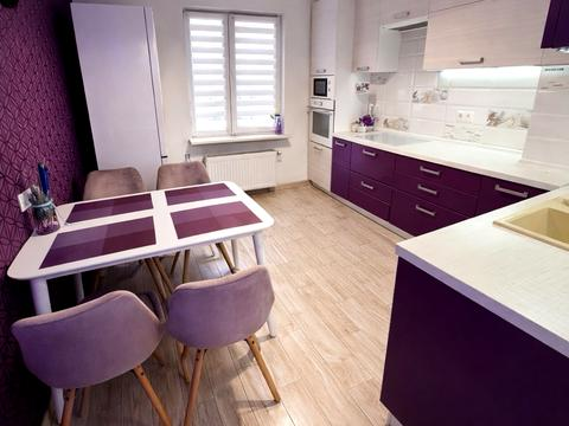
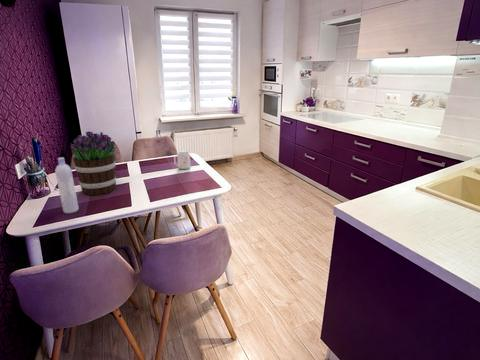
+ mug [173,151,191,170]
+ bouquet [69,131,117,196]
+ bottle [54,156,80,214]
